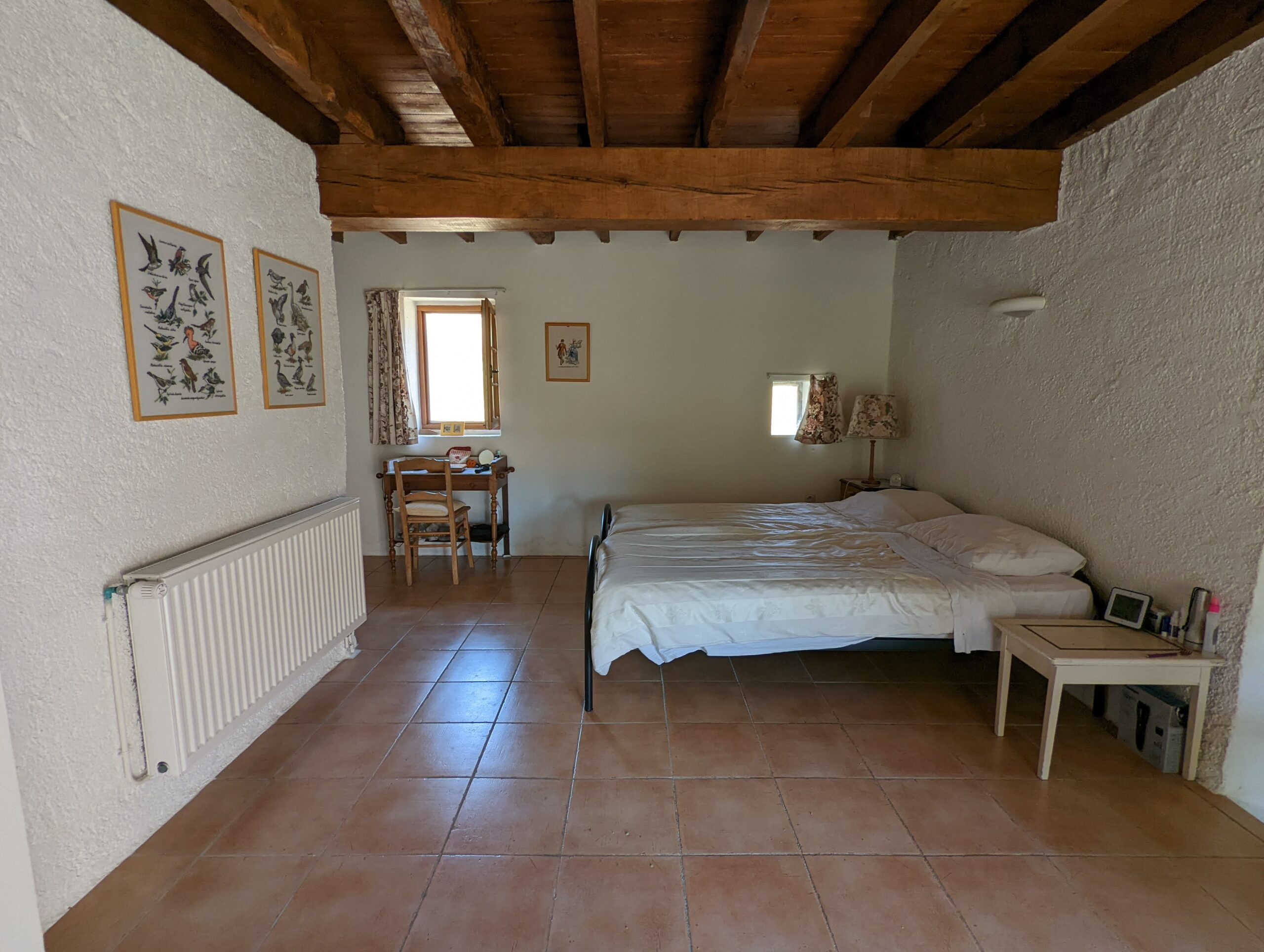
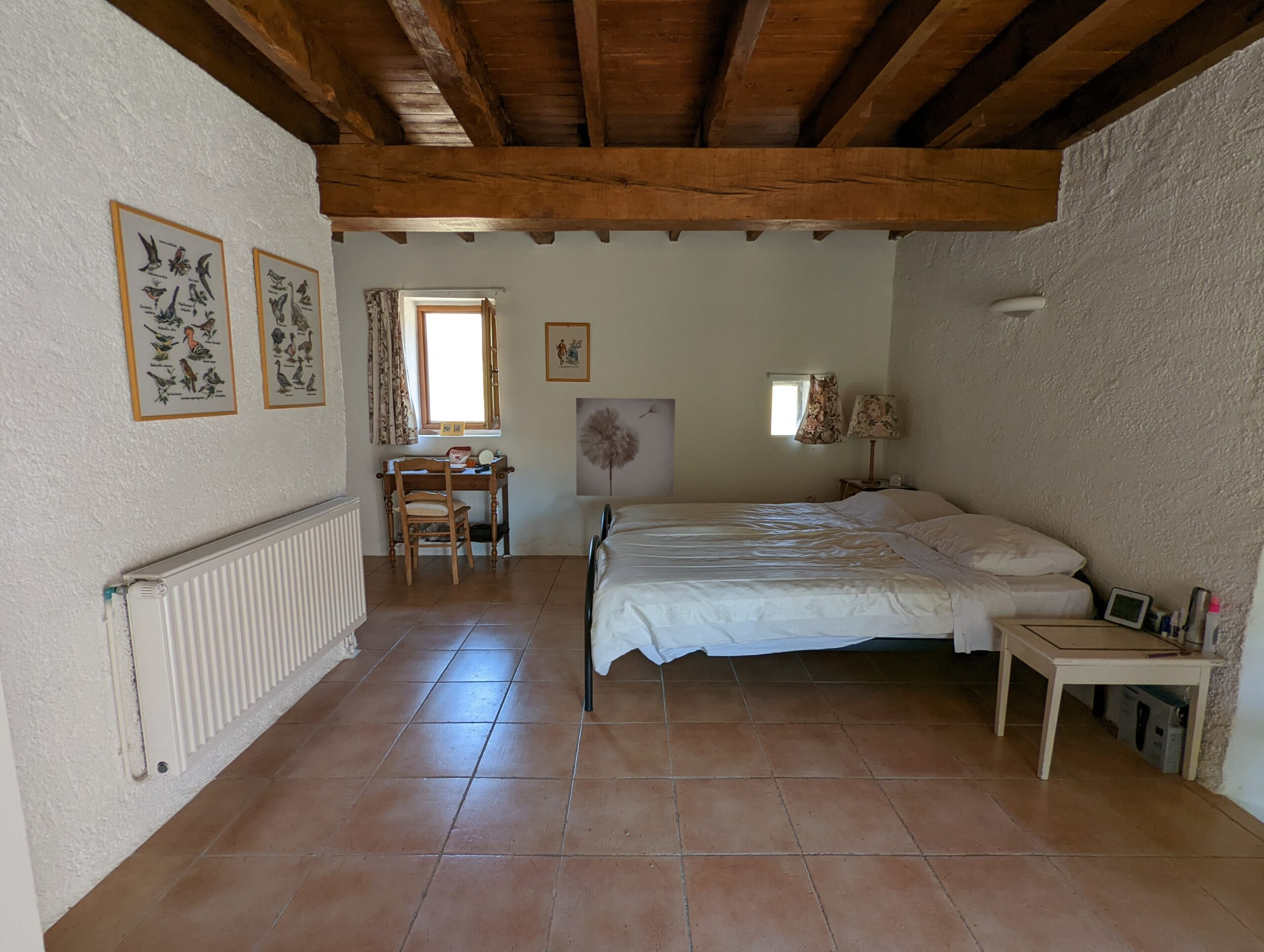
+ wall art [576,397,675,497]
